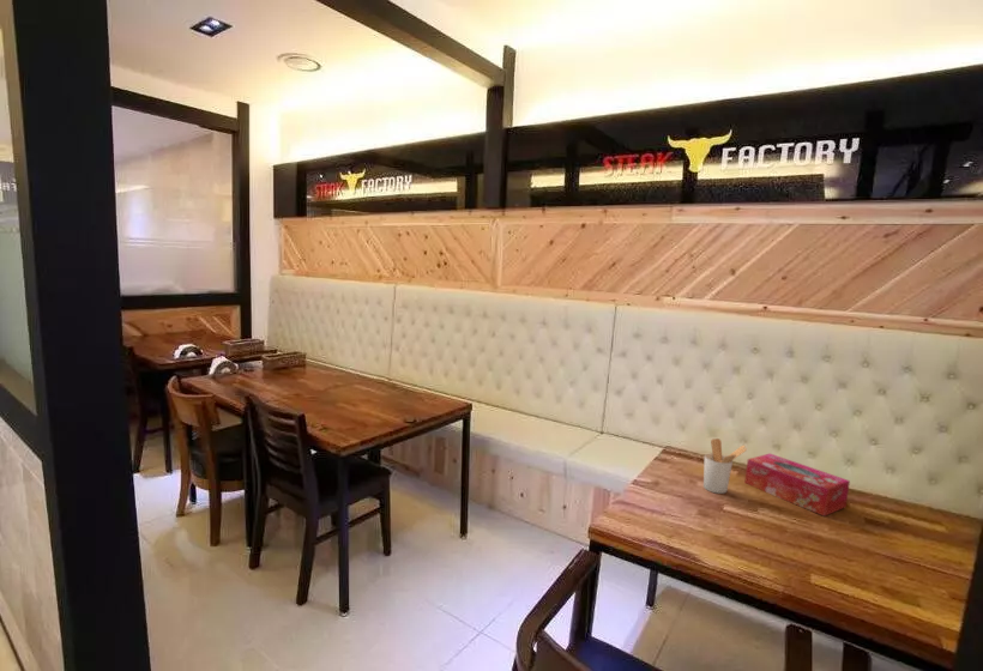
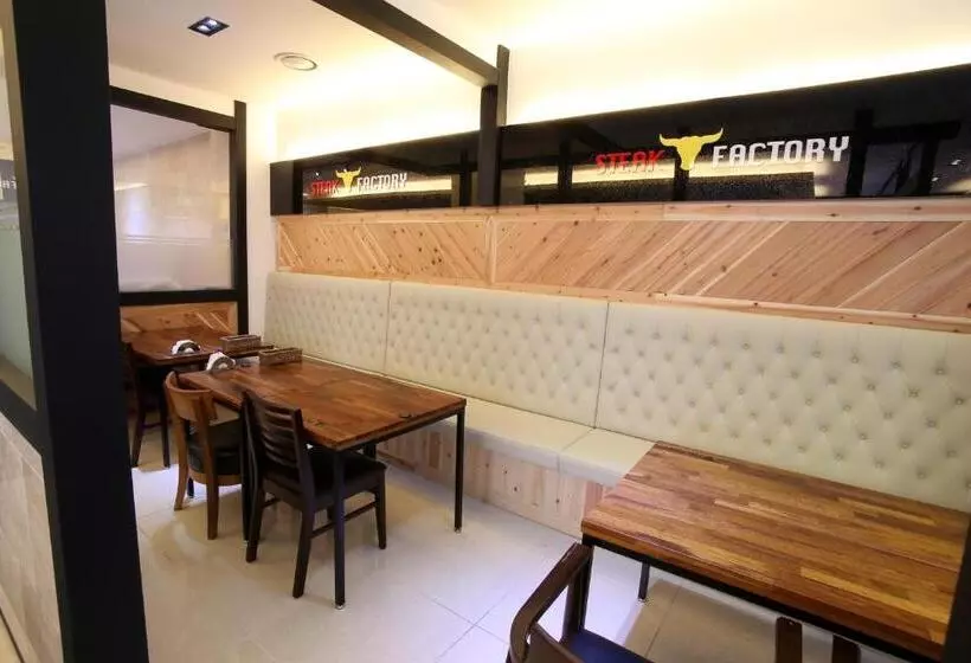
- tissue box [743,453,851,518]
- utensil holder [702,437,748,495]
